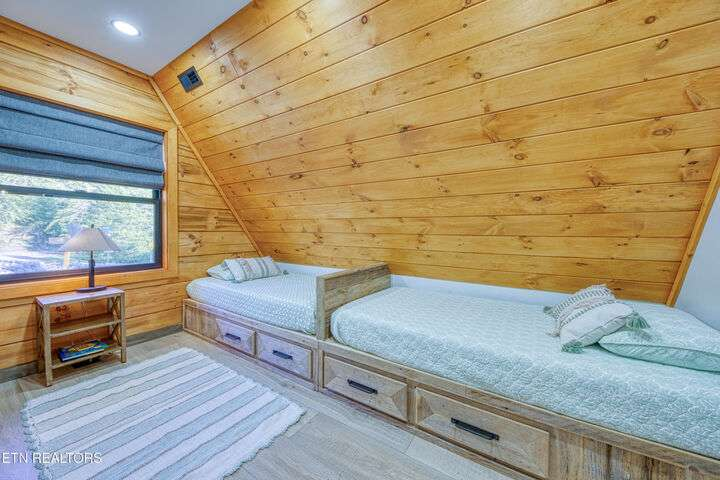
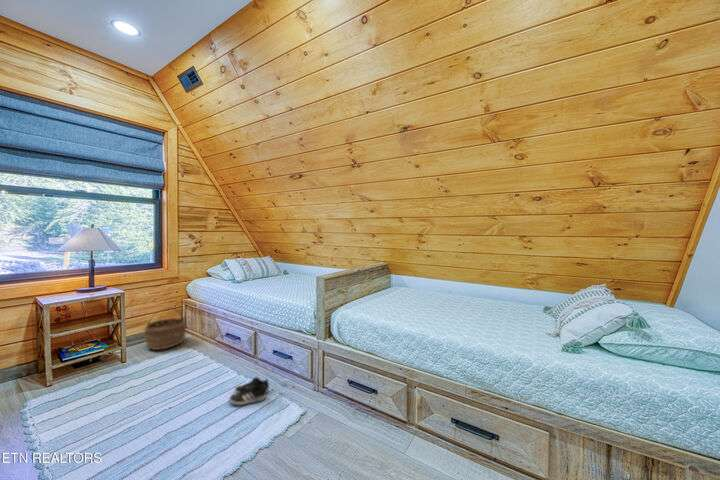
+ wicker basket [143,306,187,351]
+ shoe [228,376,270,406]
